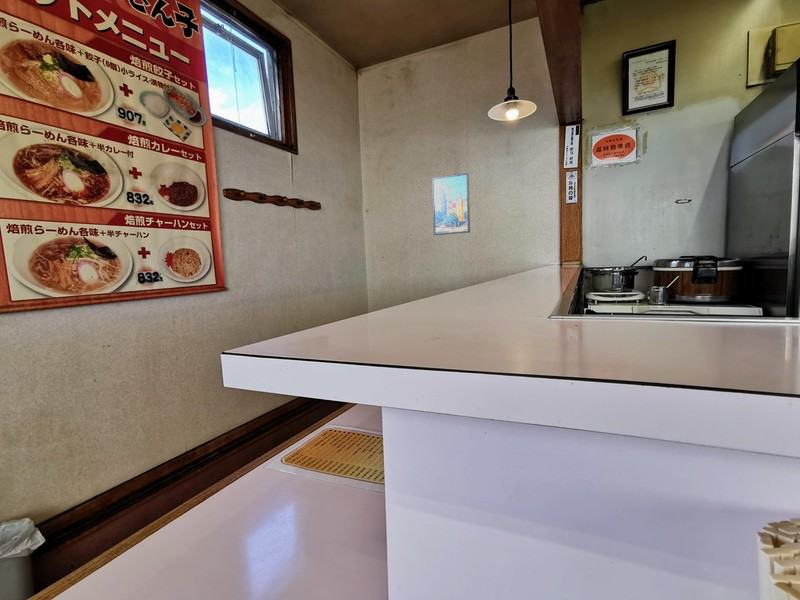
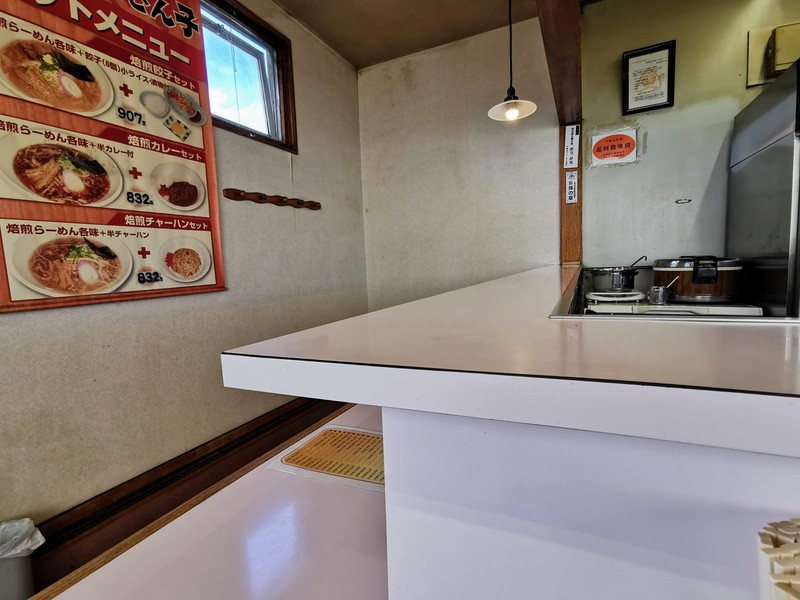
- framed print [431,172,471,236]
